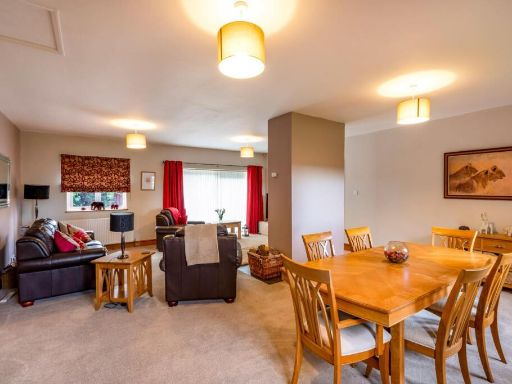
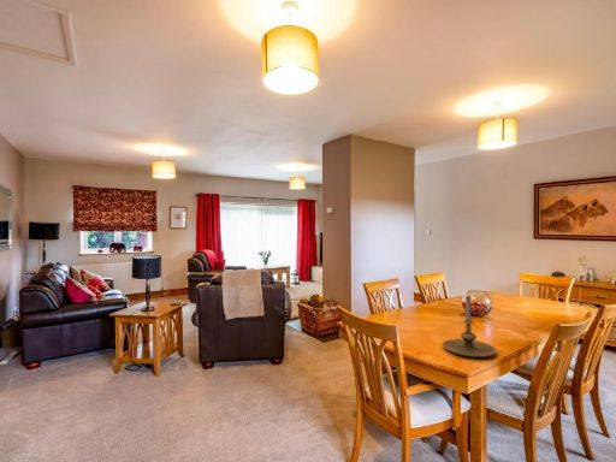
+ candle holder [442,295,497,359]
